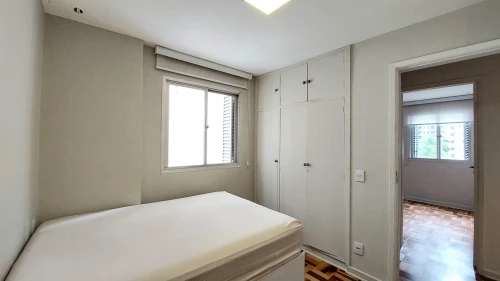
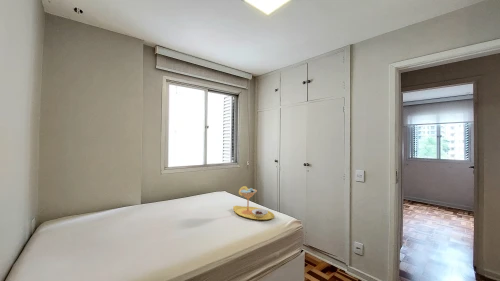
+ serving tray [232,185,275,221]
